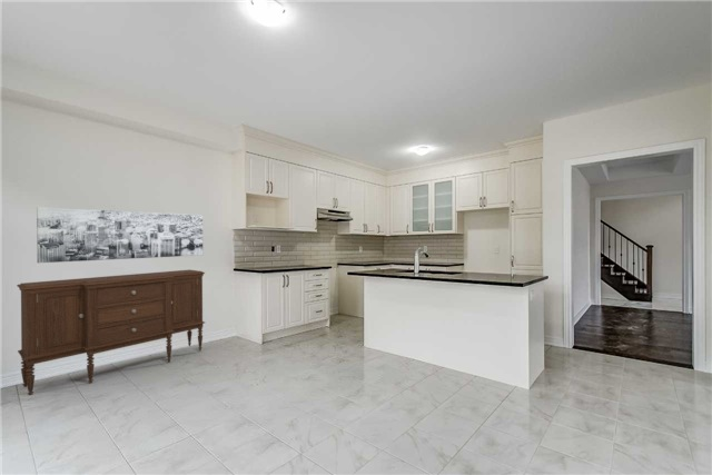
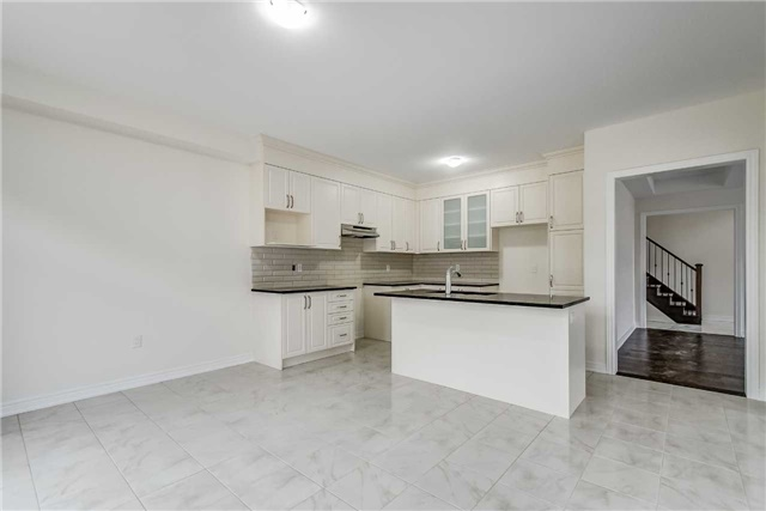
- wall art [36,206,204,264]
- sideboard [16,269,206,396]
